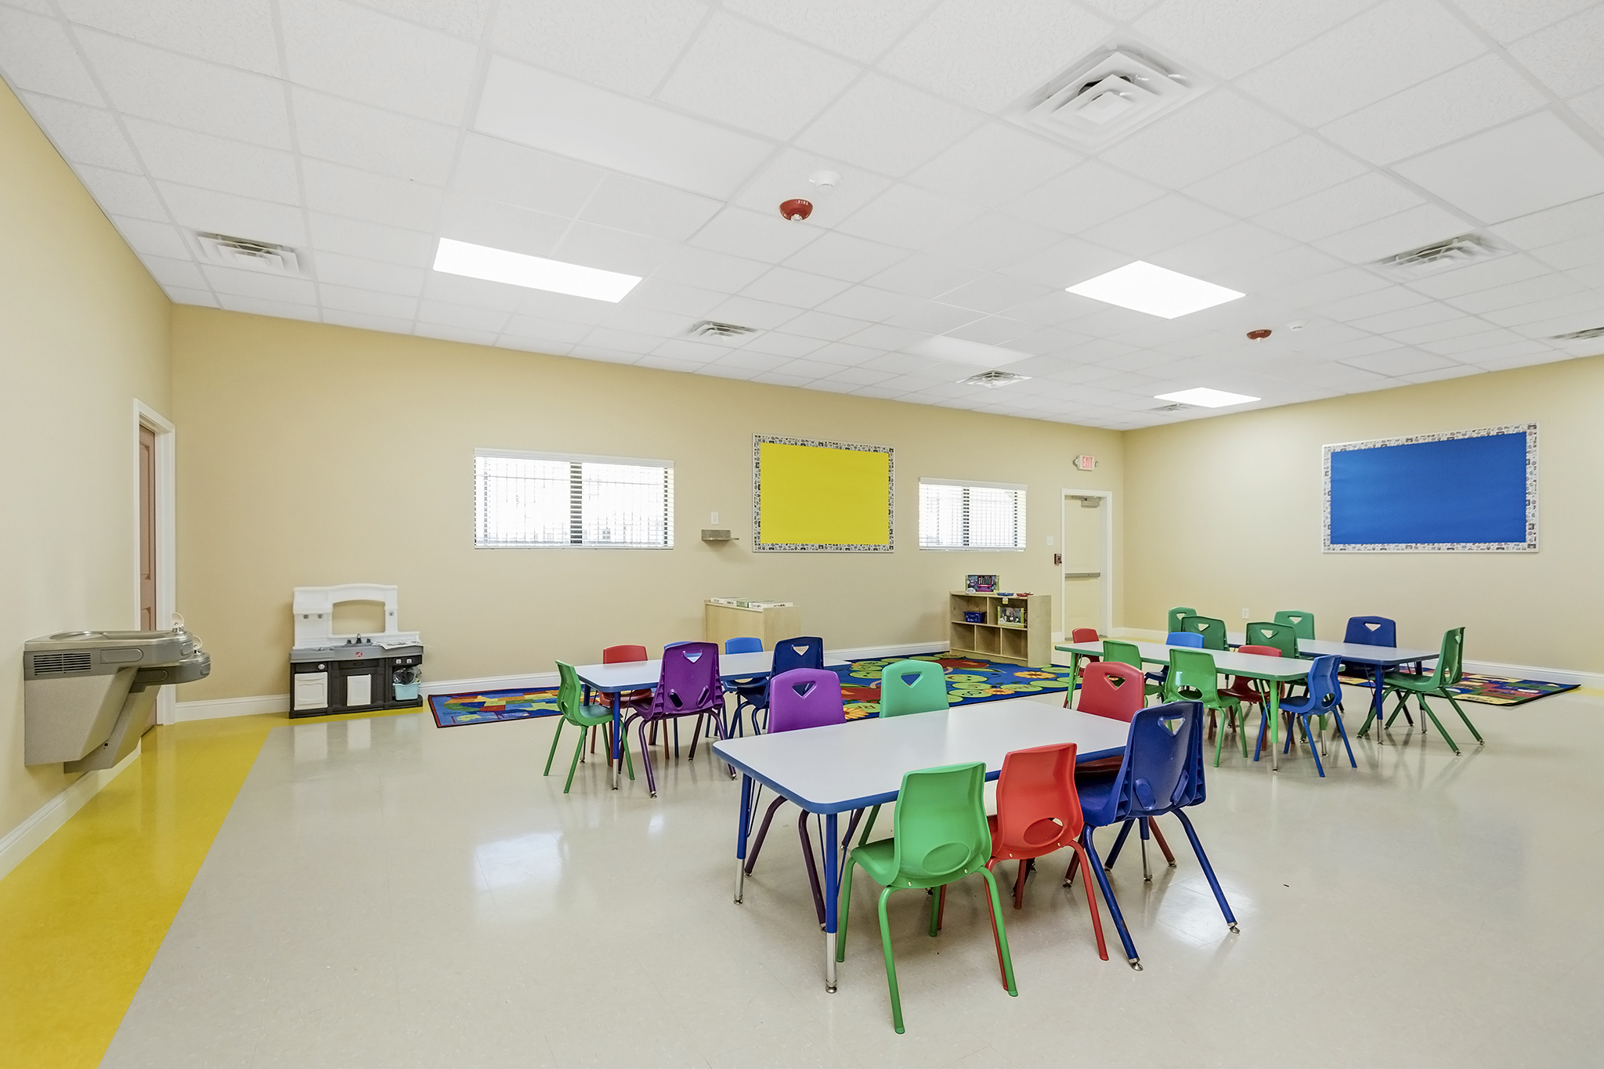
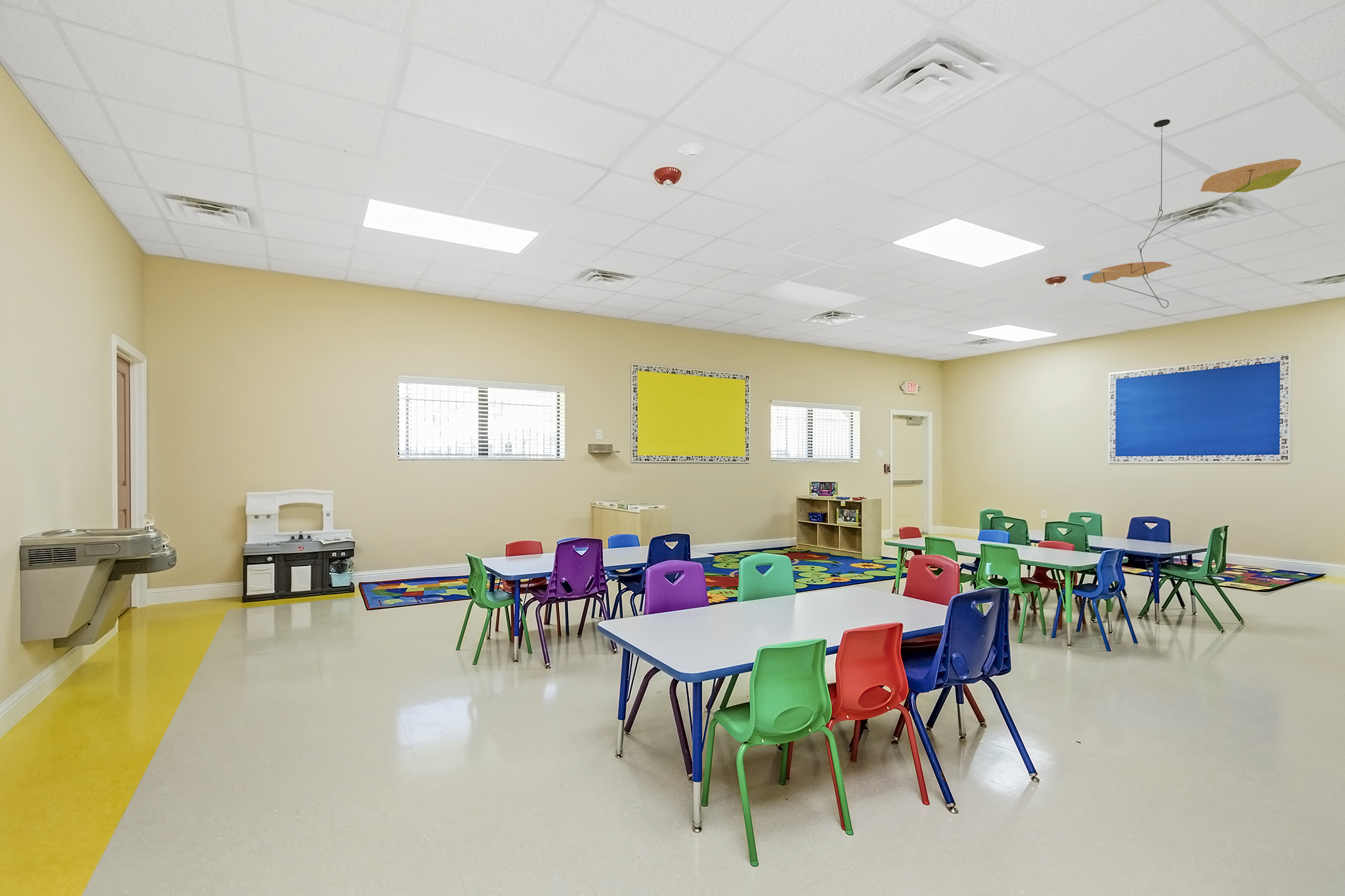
+ ceiling mobile [1082,119,1302,309]
